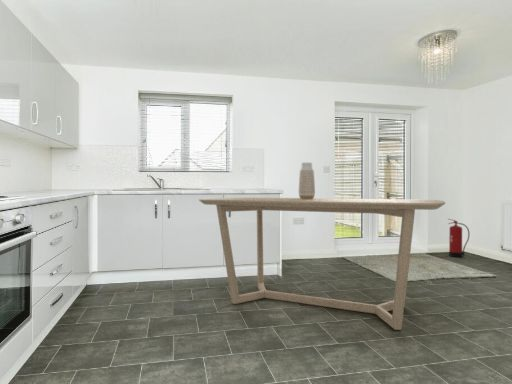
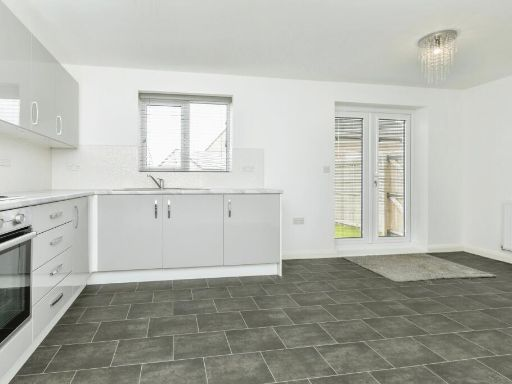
- dining table [198,197,446,331]
- vase [298,162,316,199]
- fire extinguisher [447,218,470,258]
